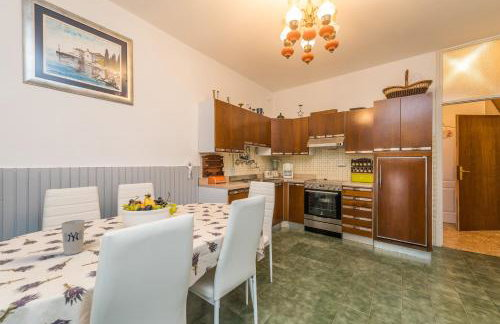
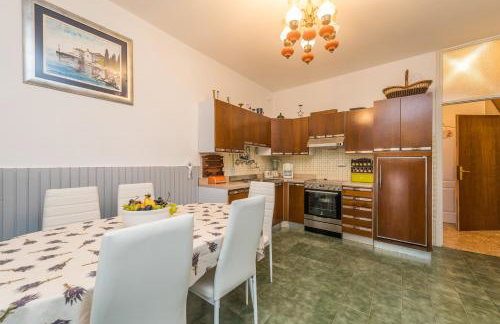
- cup [61,219,86,256]
